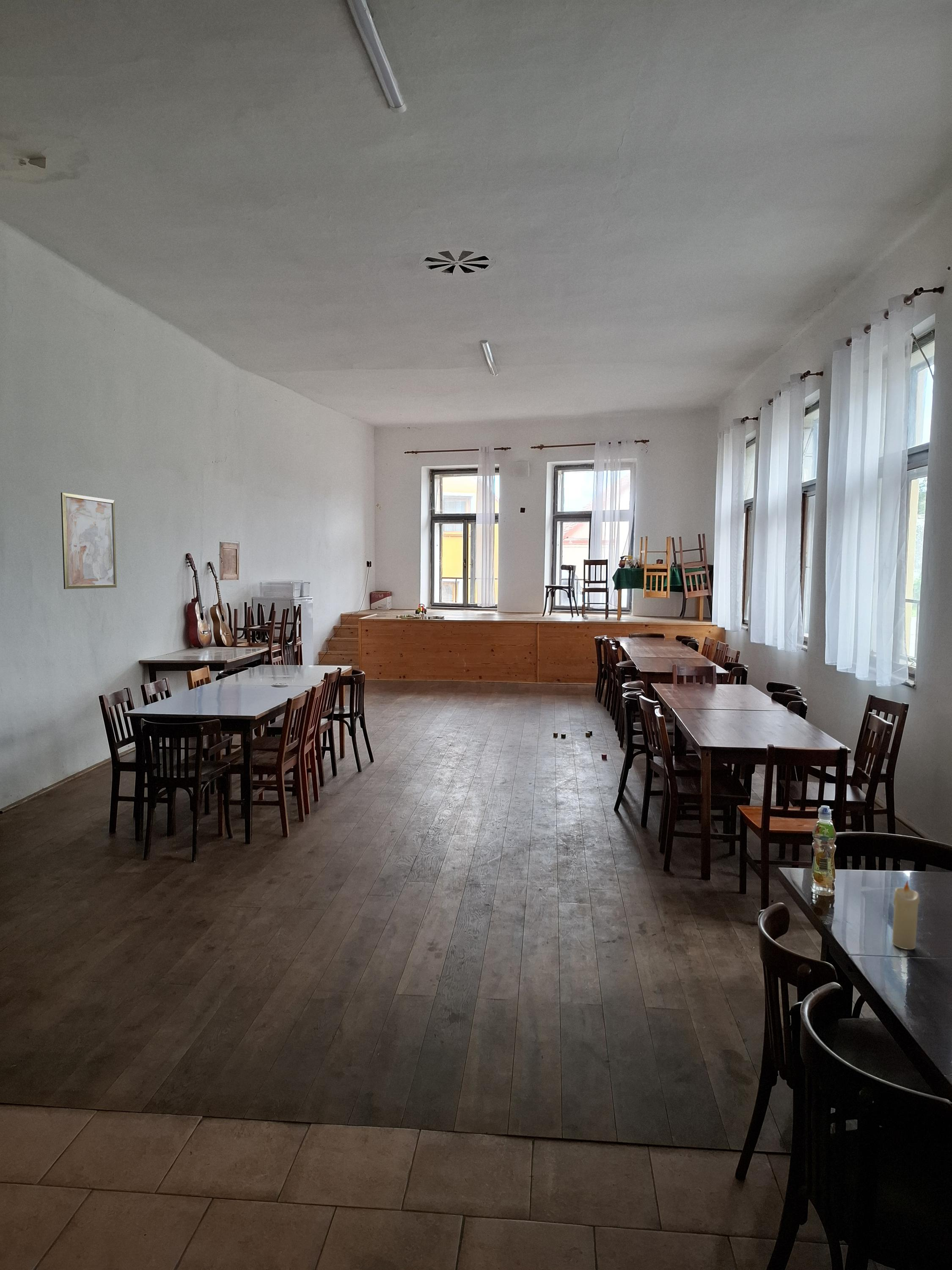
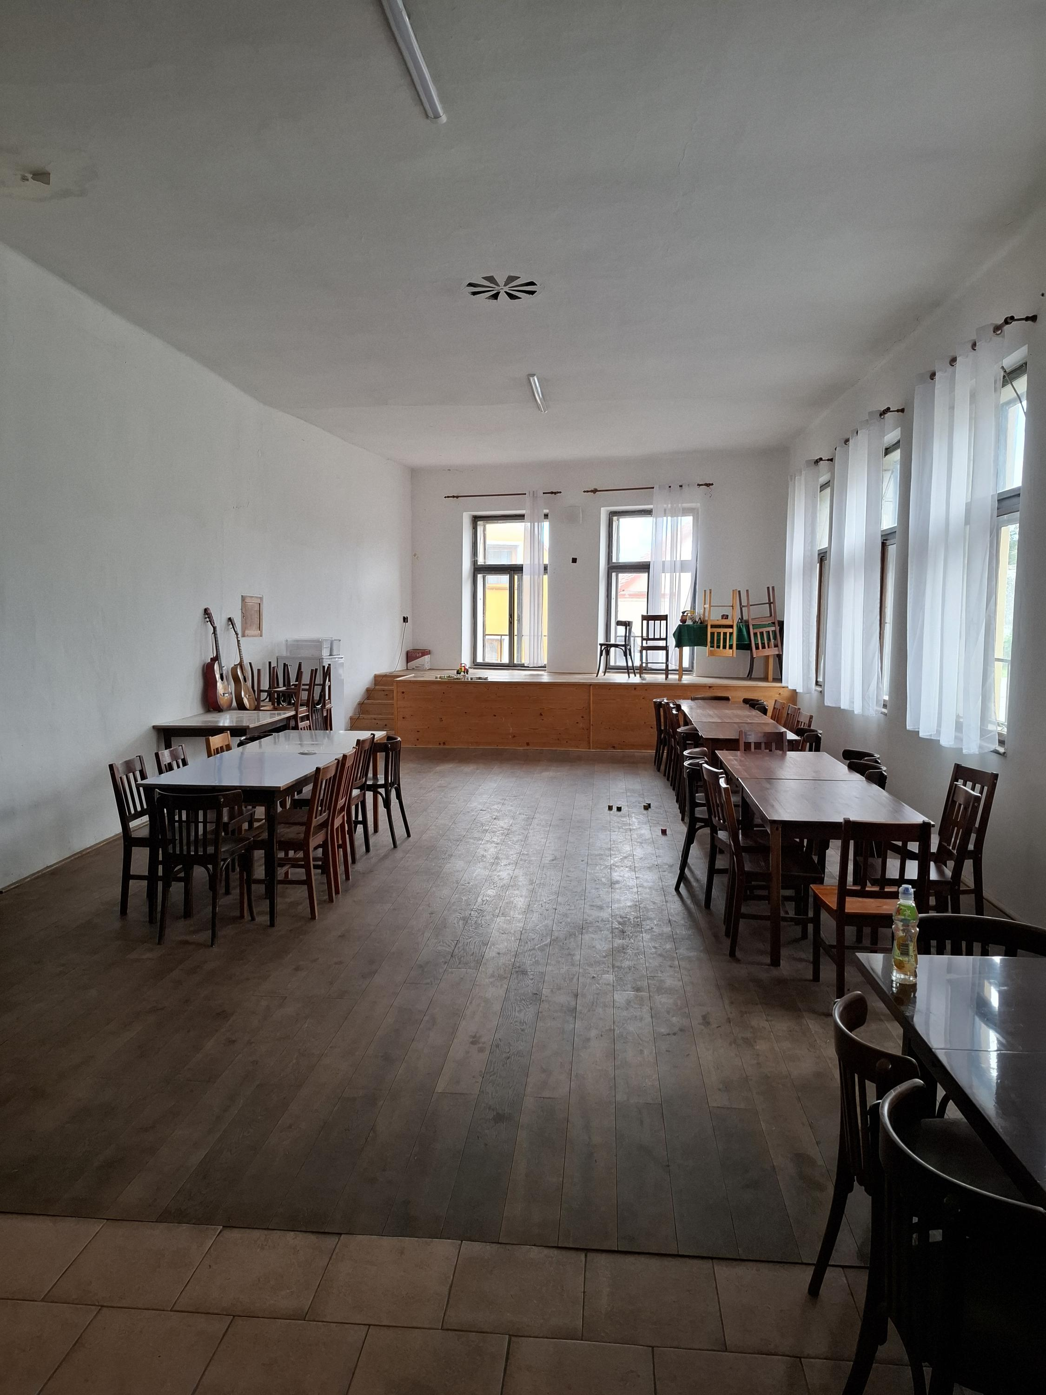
- candle [891,880,920,950]
- wall art [61,492,117,590]
